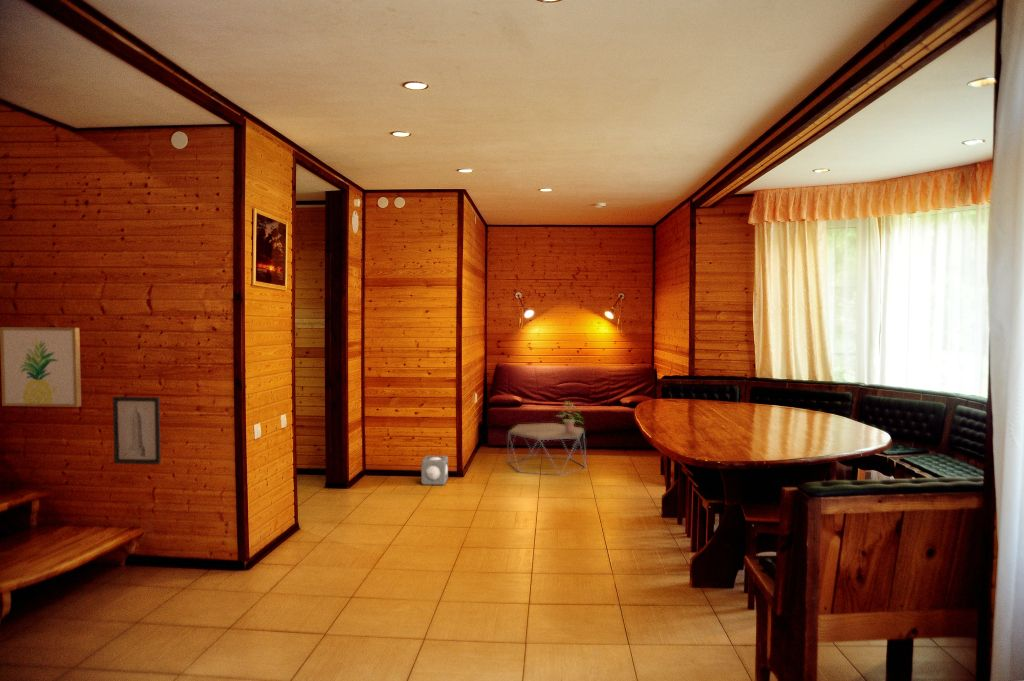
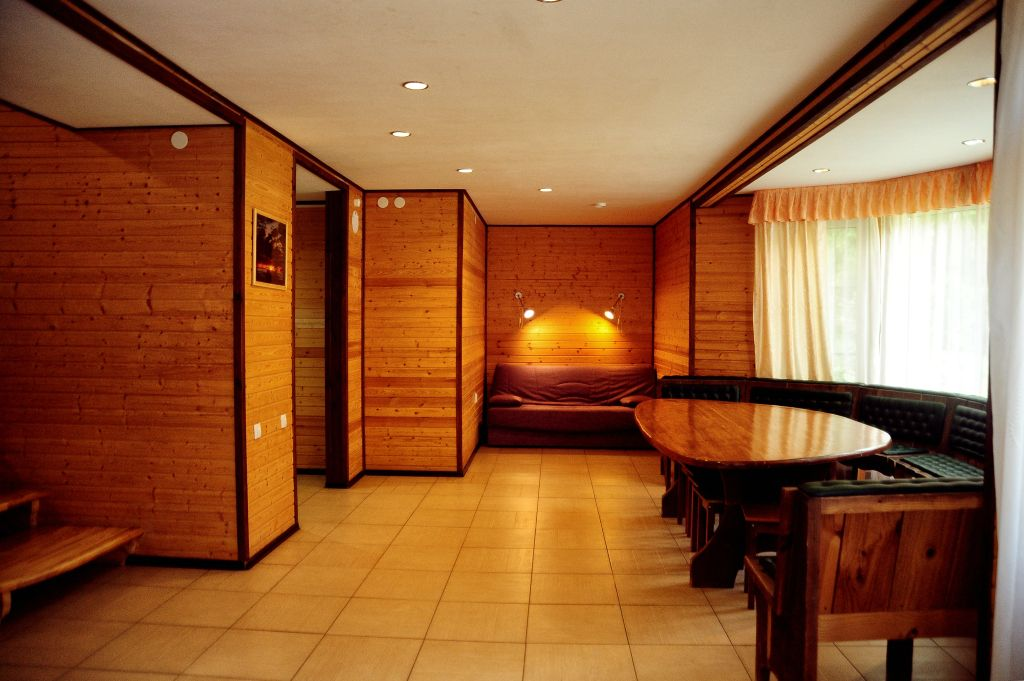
- coffee table [507,422,587,476]
- wall art [0,326,82,408]
- potted plant [554,400,585,431]
- speaker [420,455,449,486]
- wall art [112,396,162,465]
